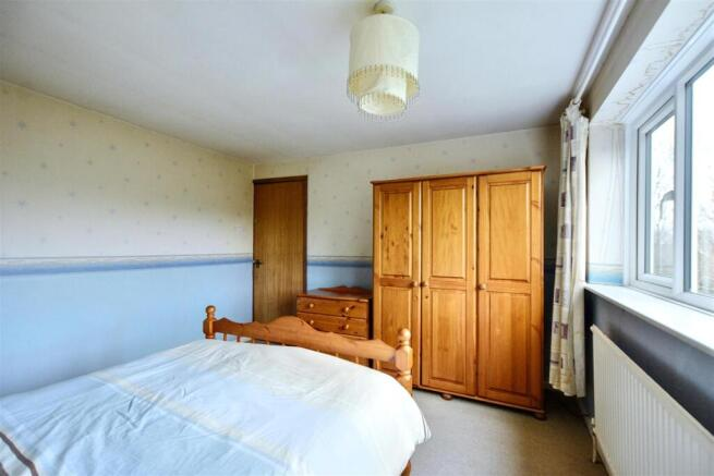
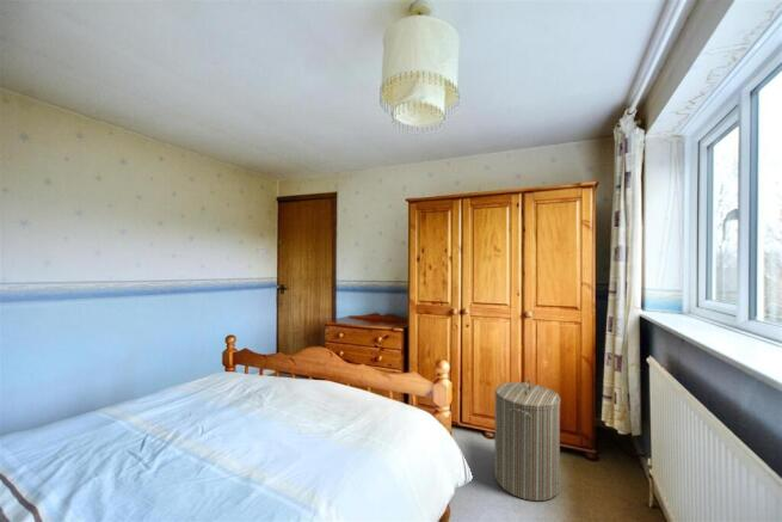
+ laundry hamper [493,376,561,502]
